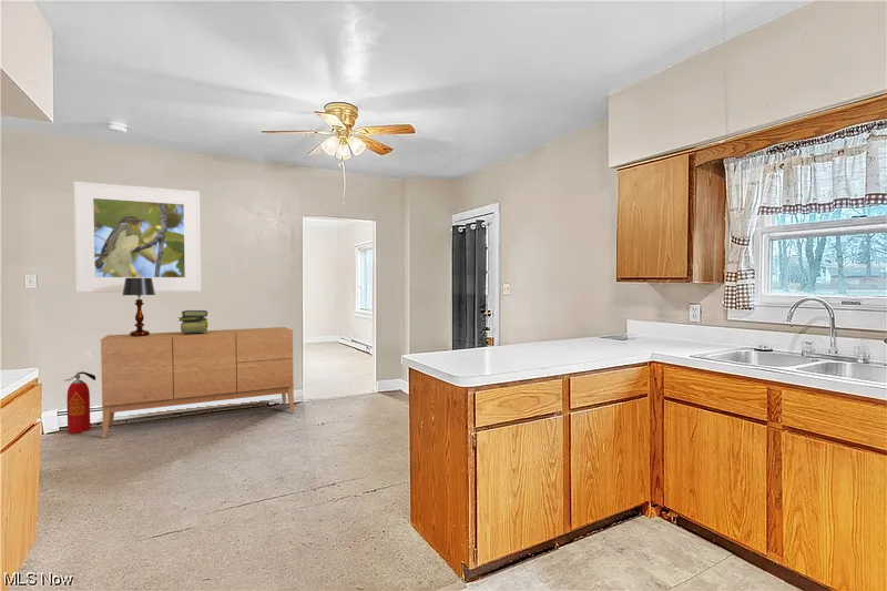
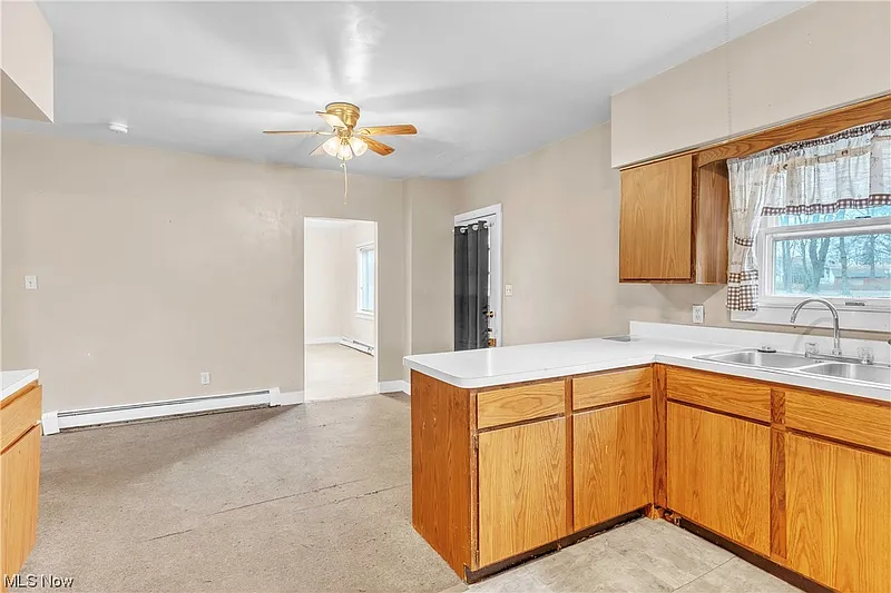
- table lamp [121,278,156,337]
- sideboard [100,326,295,439]
- fire extinguisher [63,370,96,435]
- stack of books [177,309,208,334]
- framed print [73,181,202,294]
